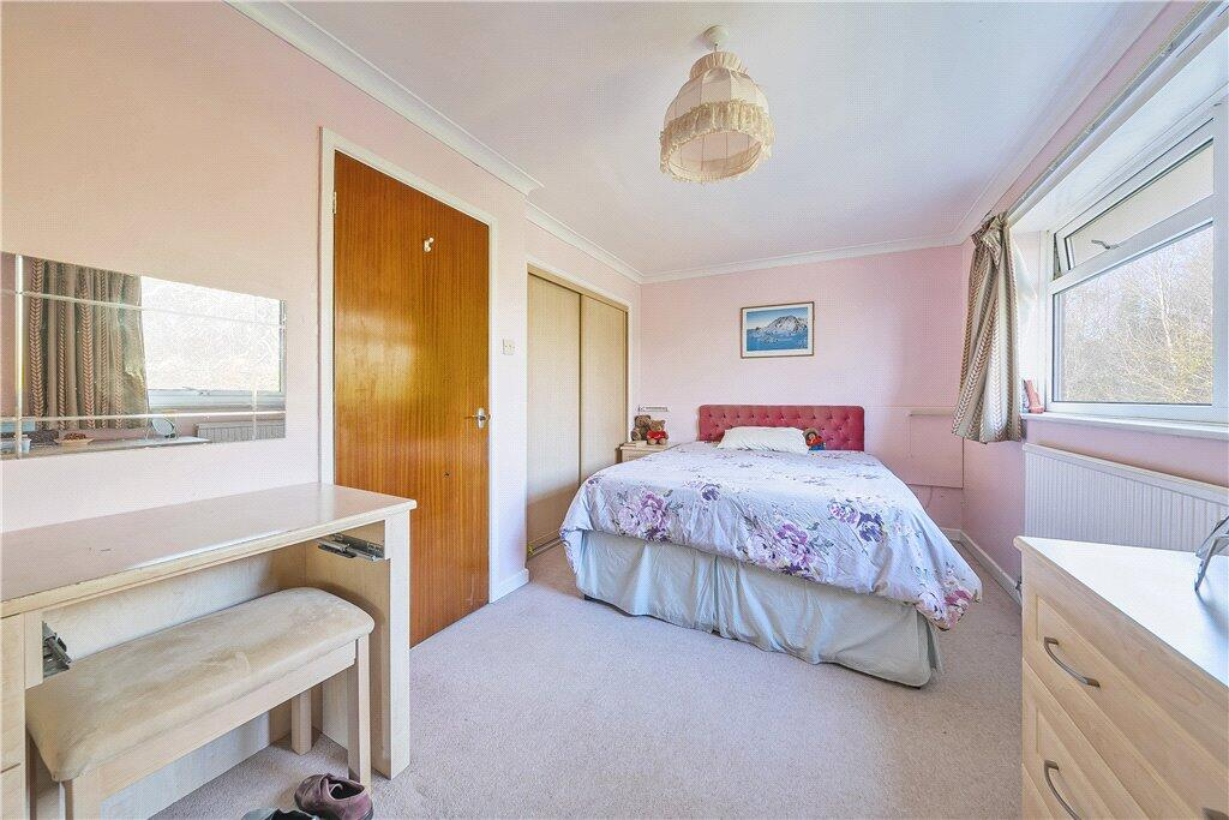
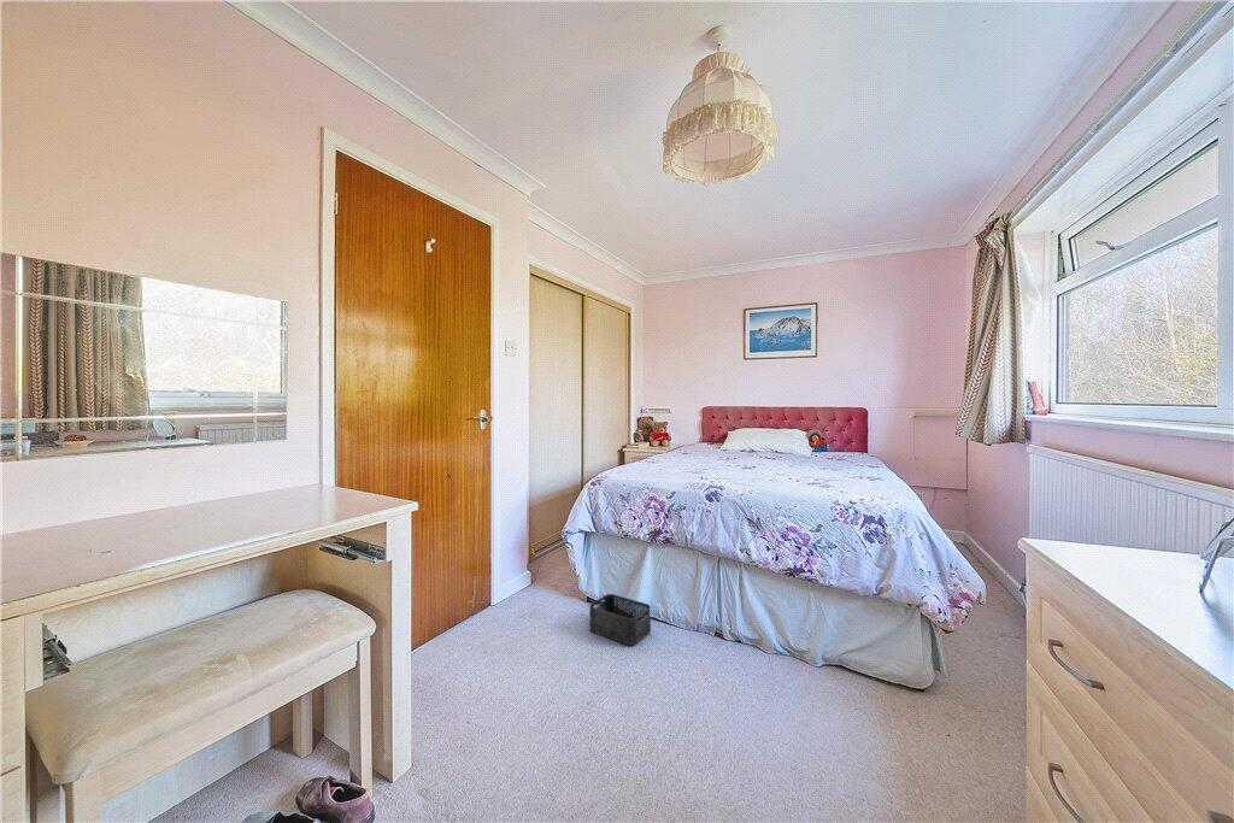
+ storage bin [588,593,652,646]
